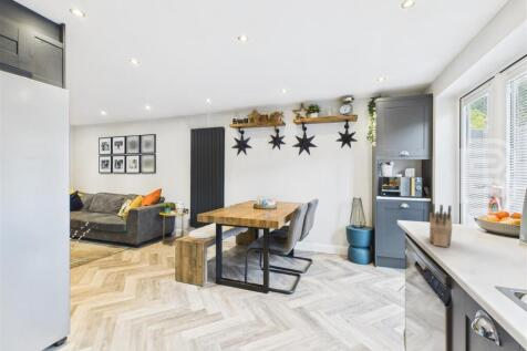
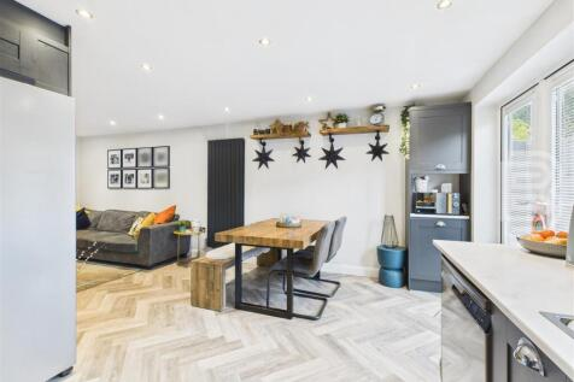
- knife block [428,203,453,248]
